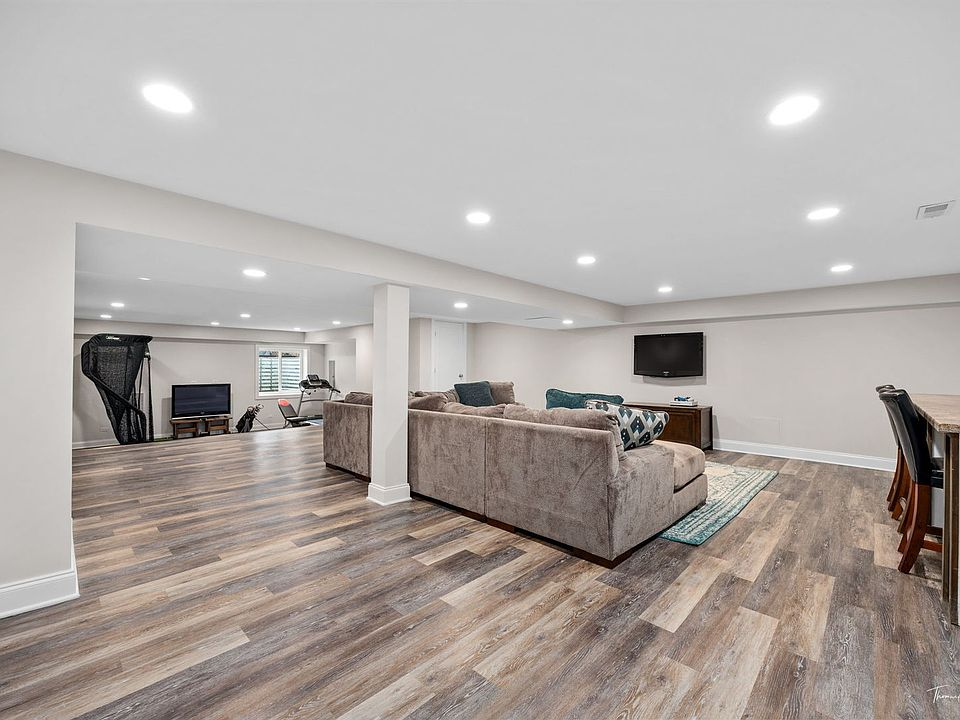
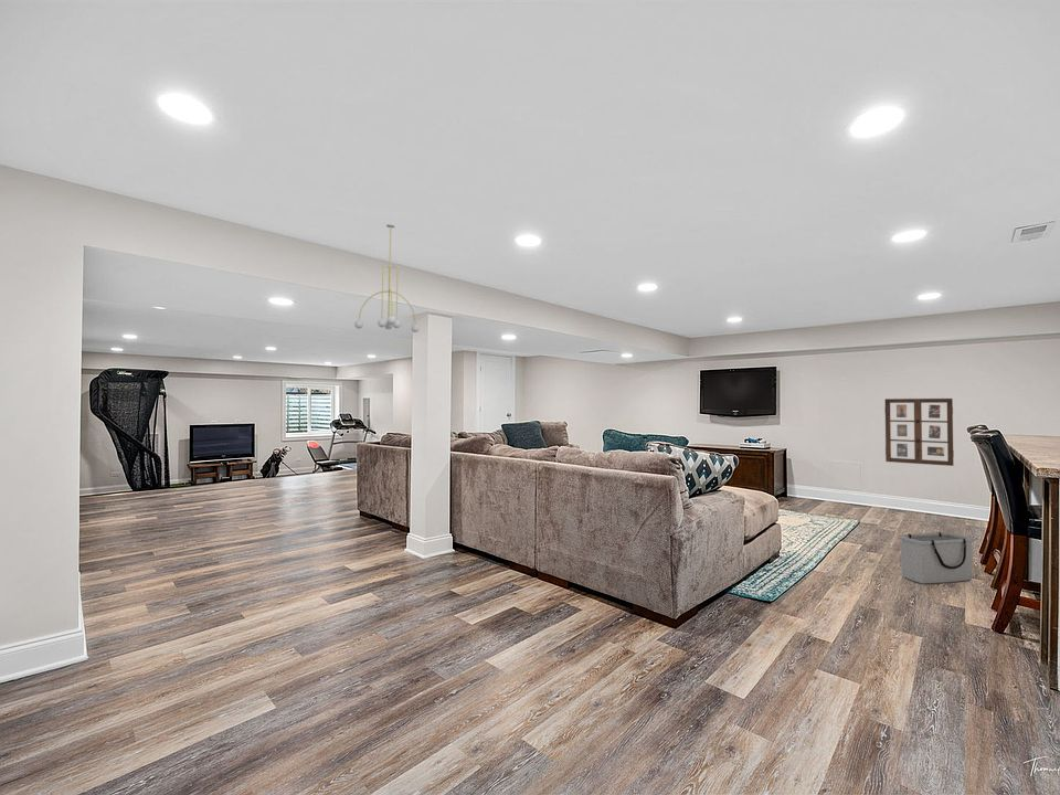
+ storage bin [898,531,976,585]
+ chandelier [353,223,421,333]
+ picture frame [883,398,955,467]
